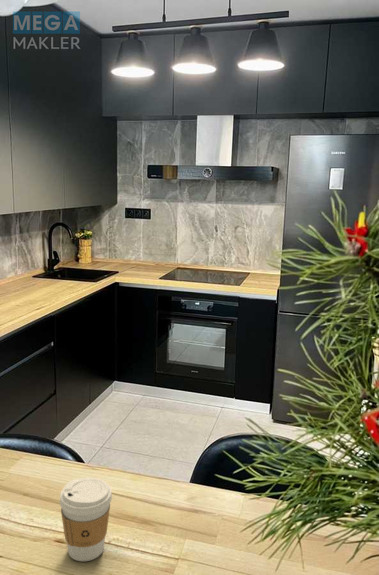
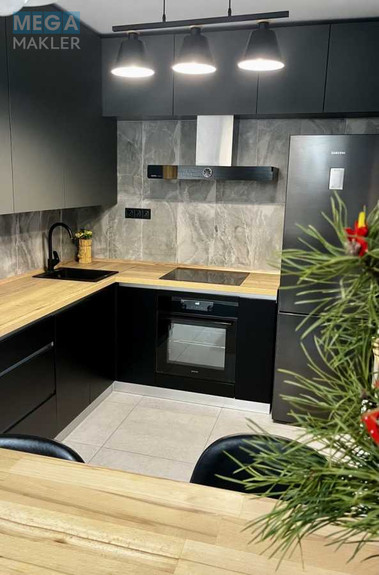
- coffee cup [59,476,113,562]
